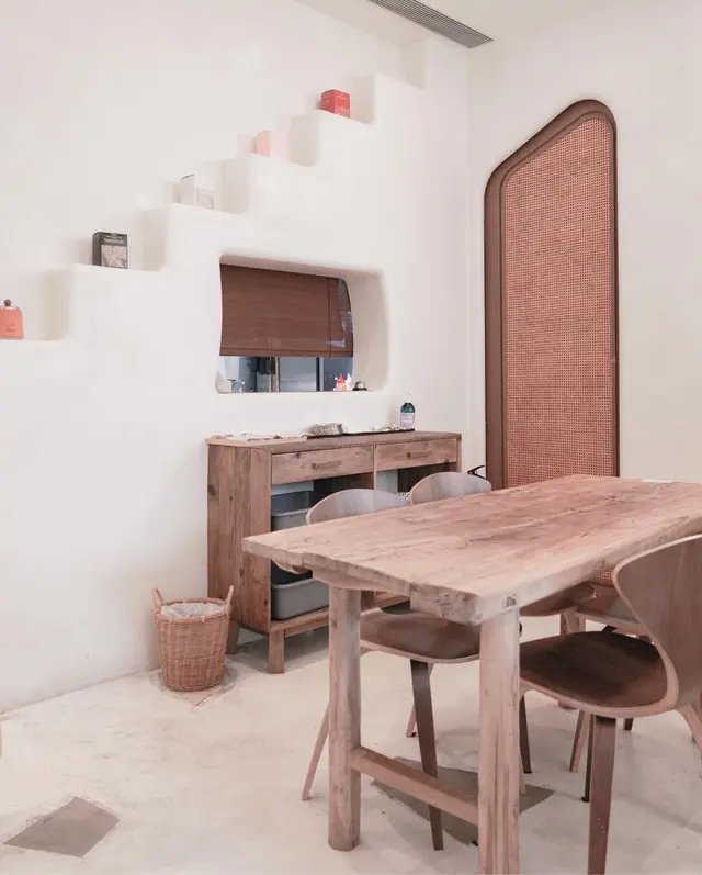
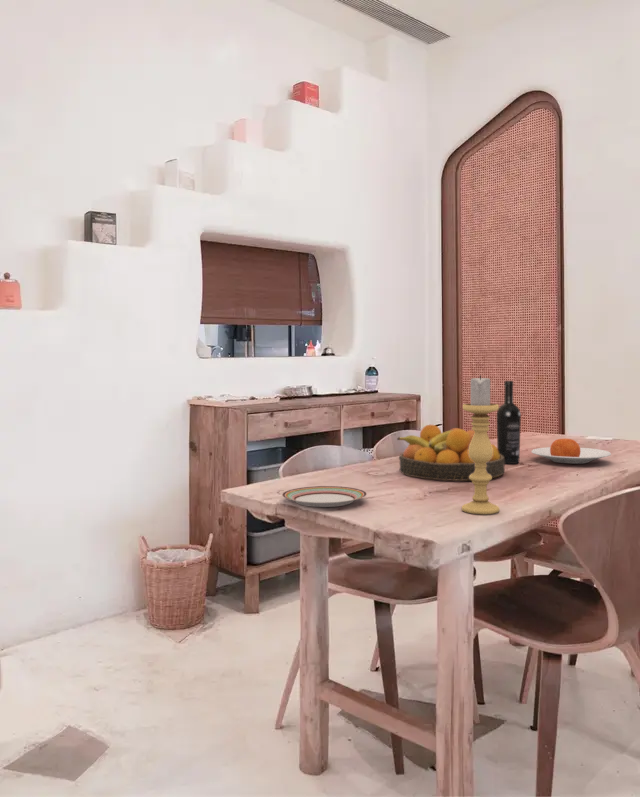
+ wine bottle [496,380,522,465]
+ candle holder [461,374,500,515]
+ plate [530,437,612,465]
+ fruit bowl [396,424,506,482]
+ plate [281,485,368,508]
